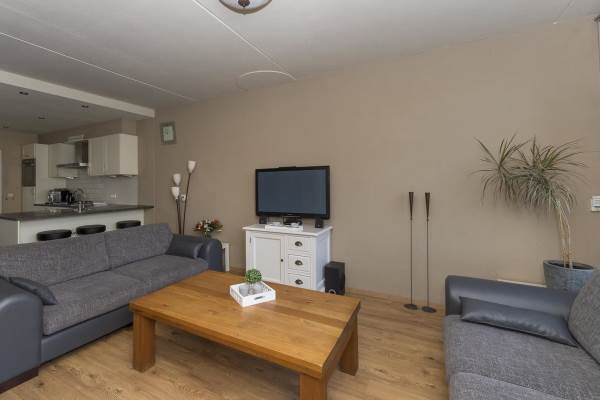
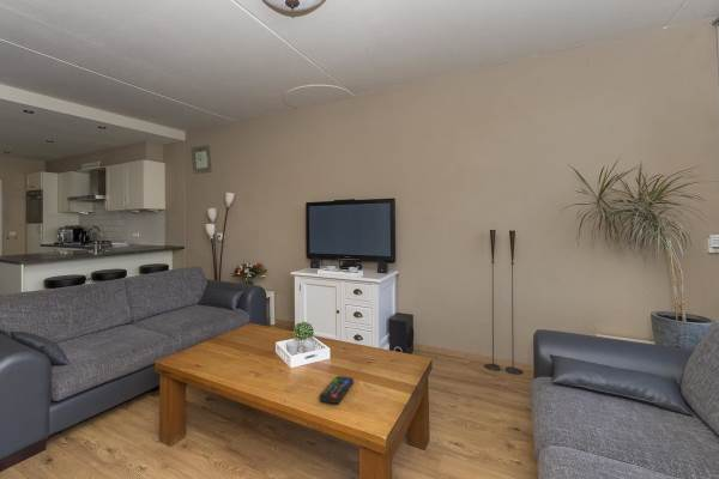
+ remote control [318,375,355,405]
